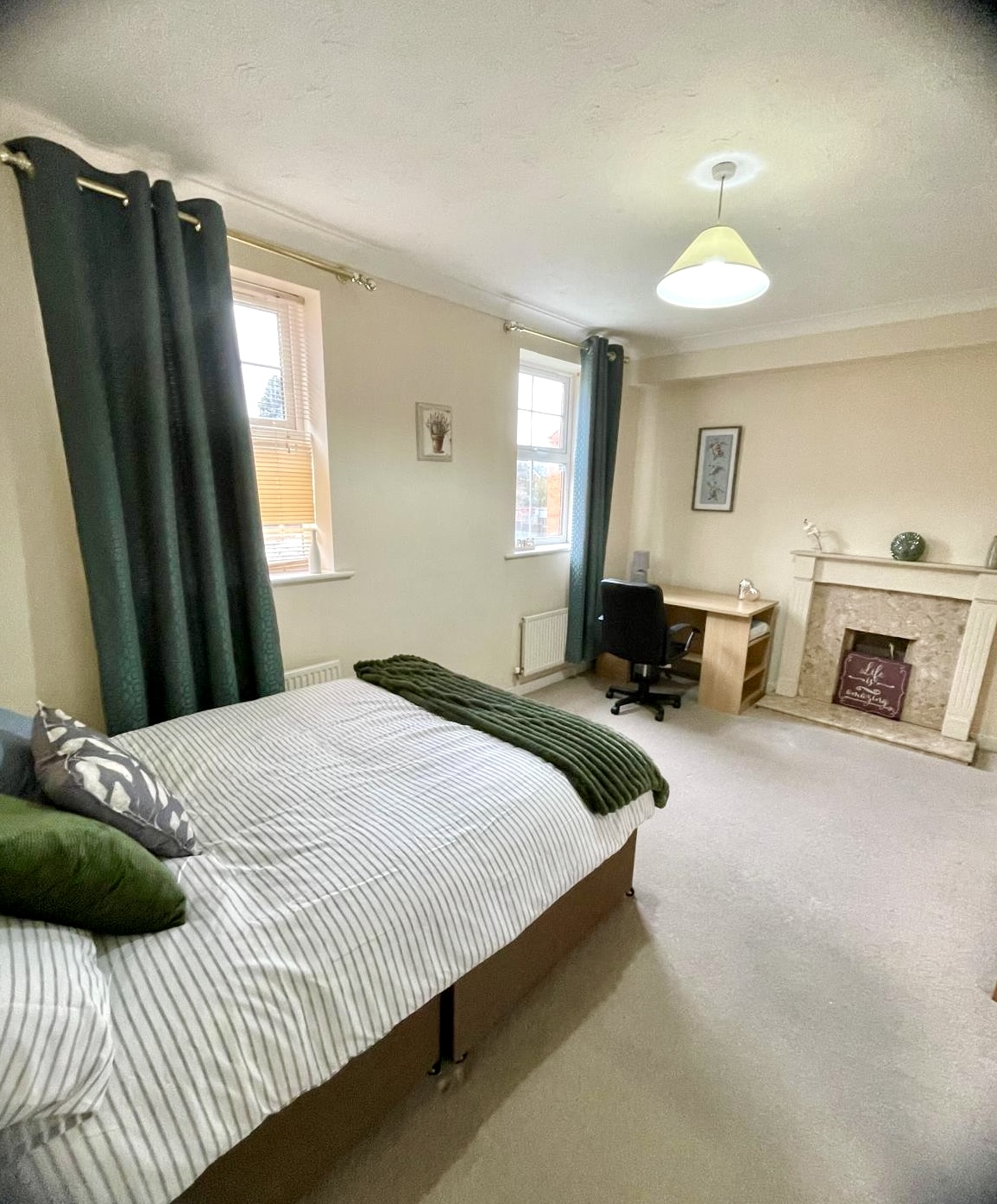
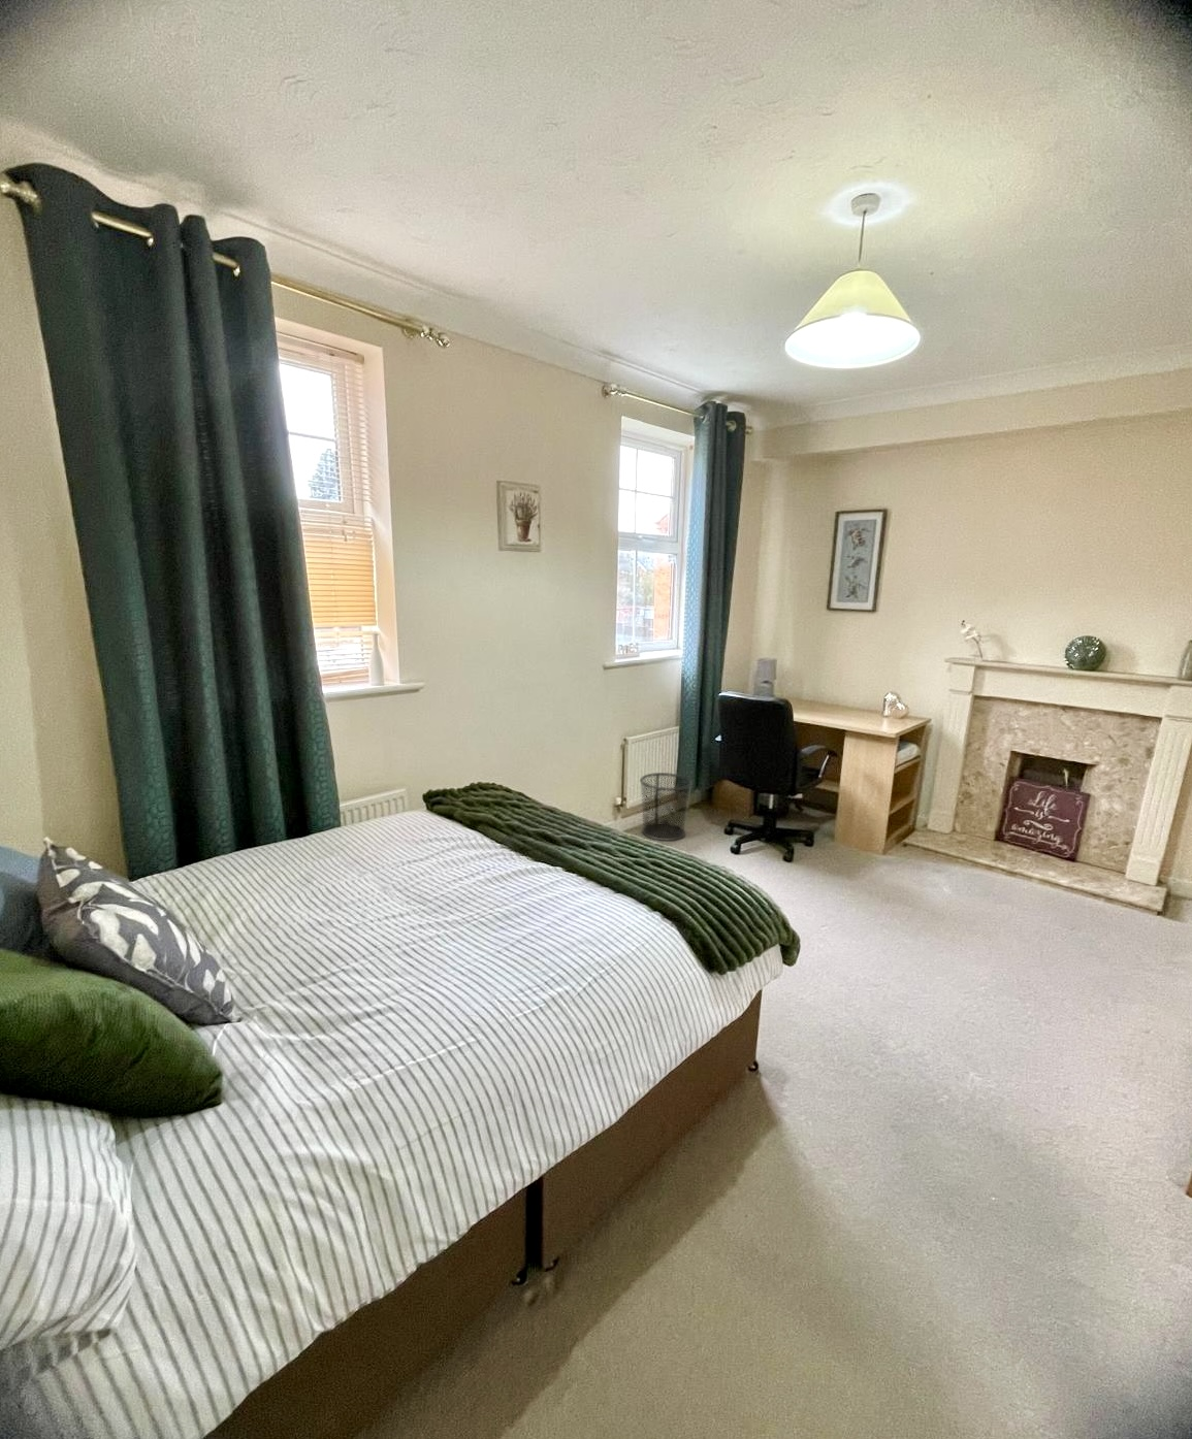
+ waste bin [638,772,693,841]
